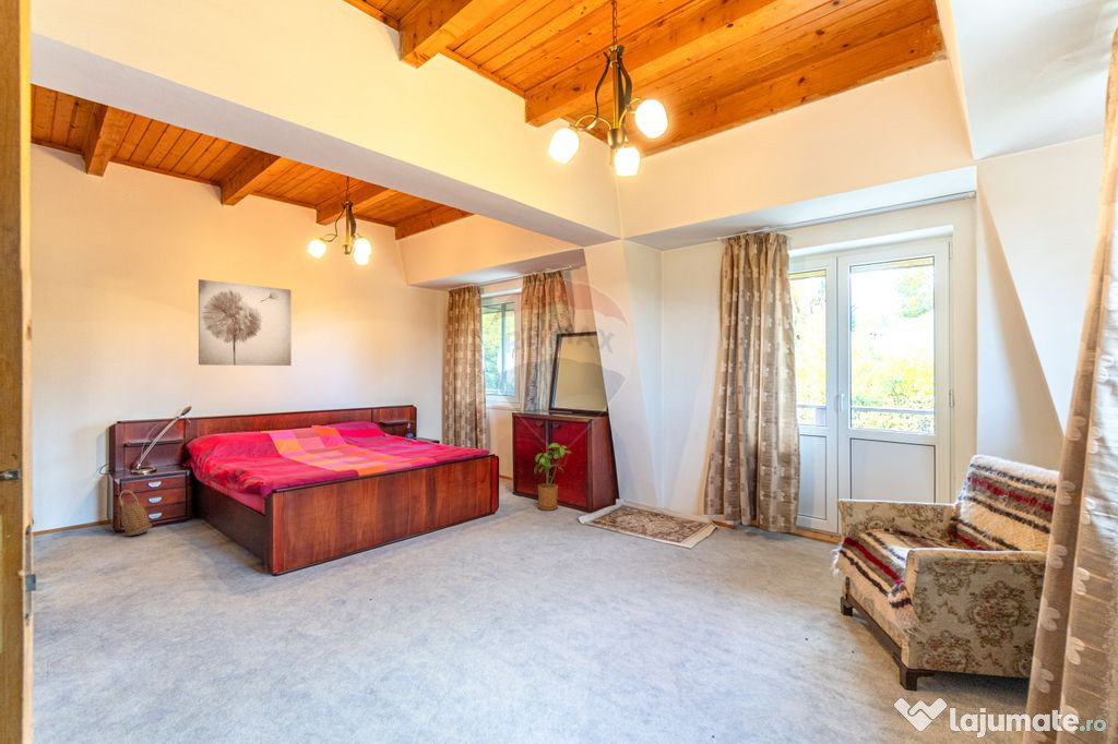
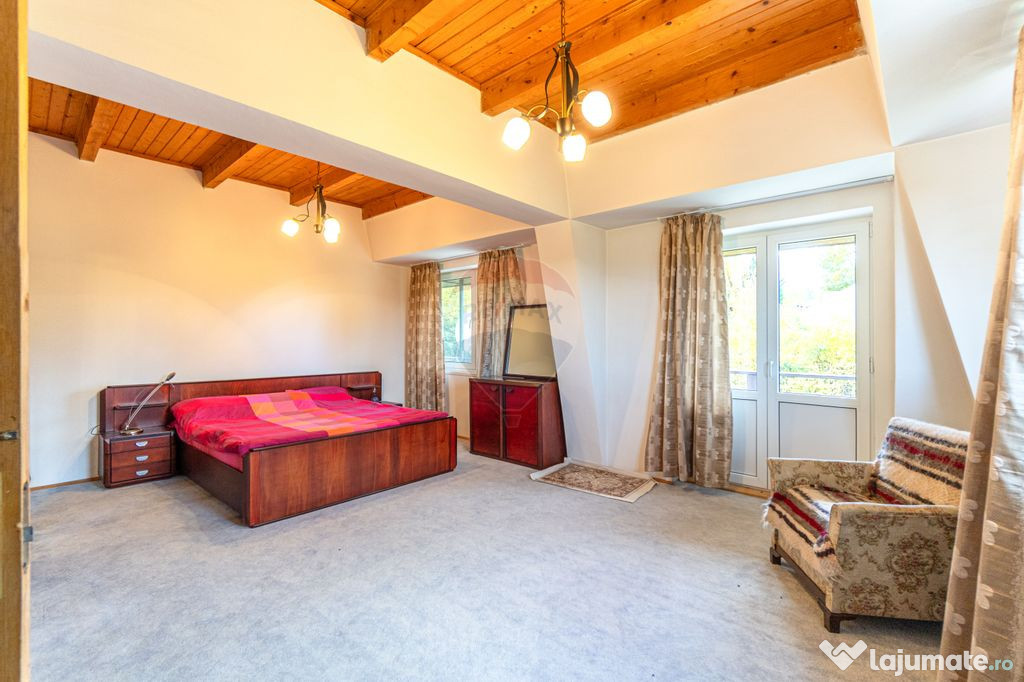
- wall art [198,278,293,367]
- house plant [534,442,572,512]
- basket [118,489,153,537]
